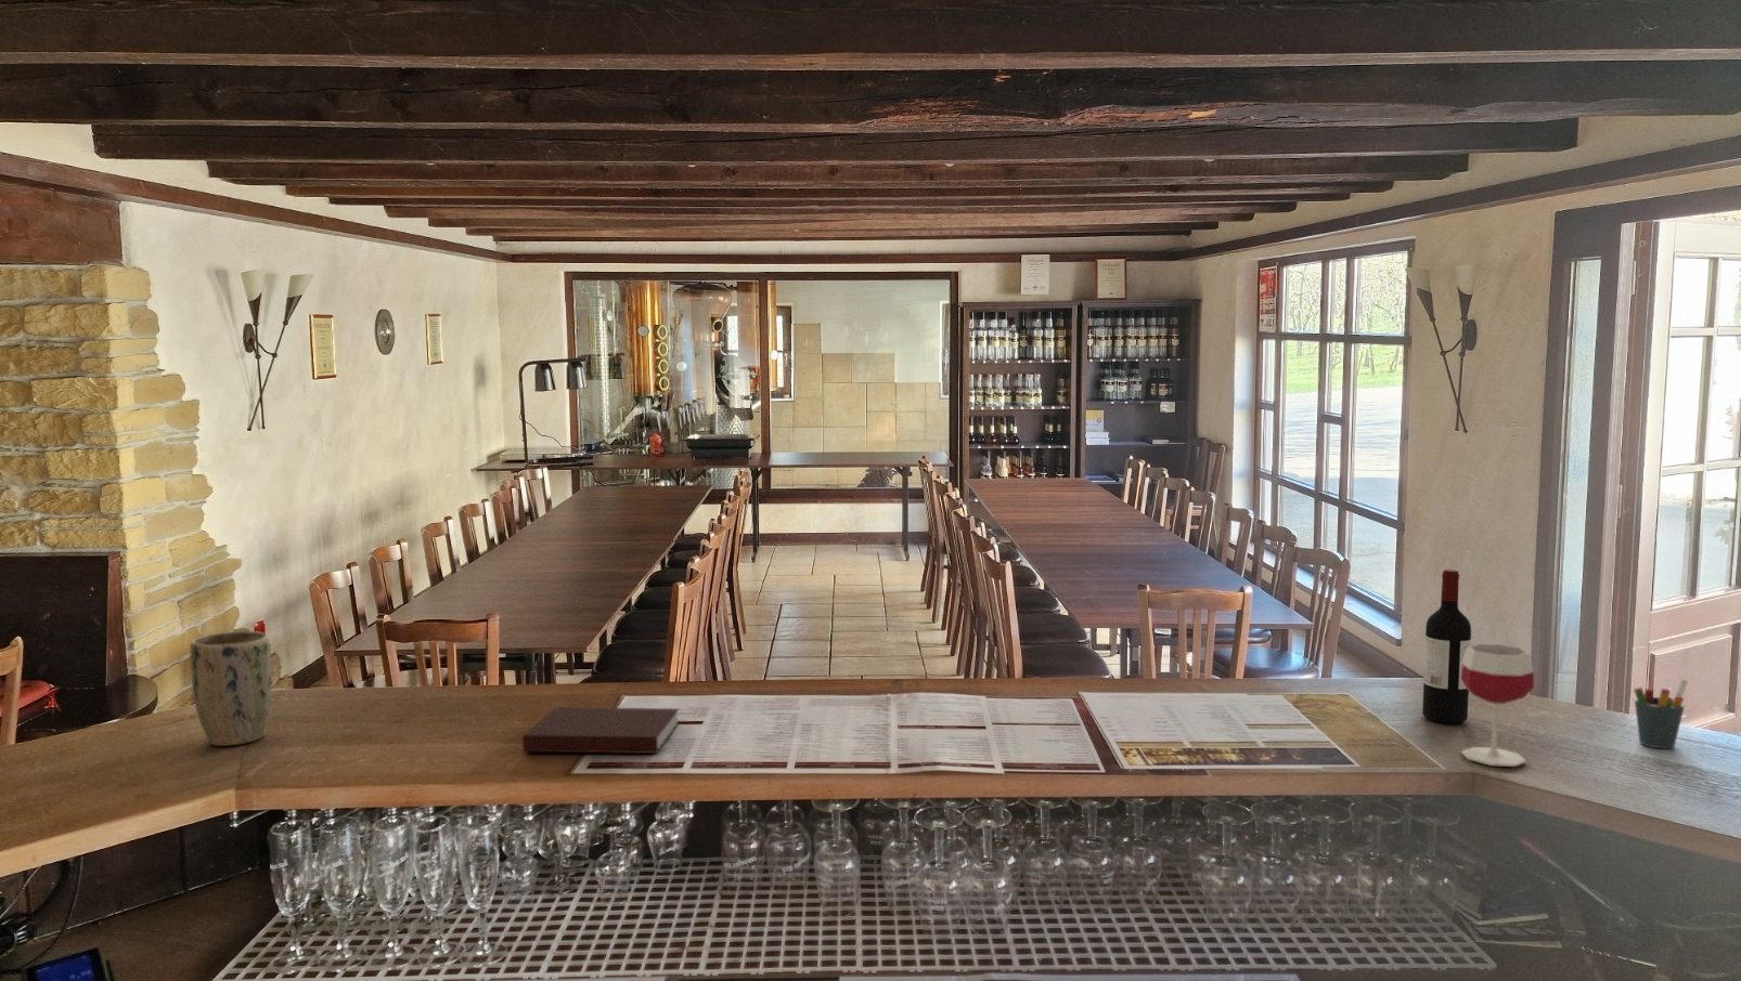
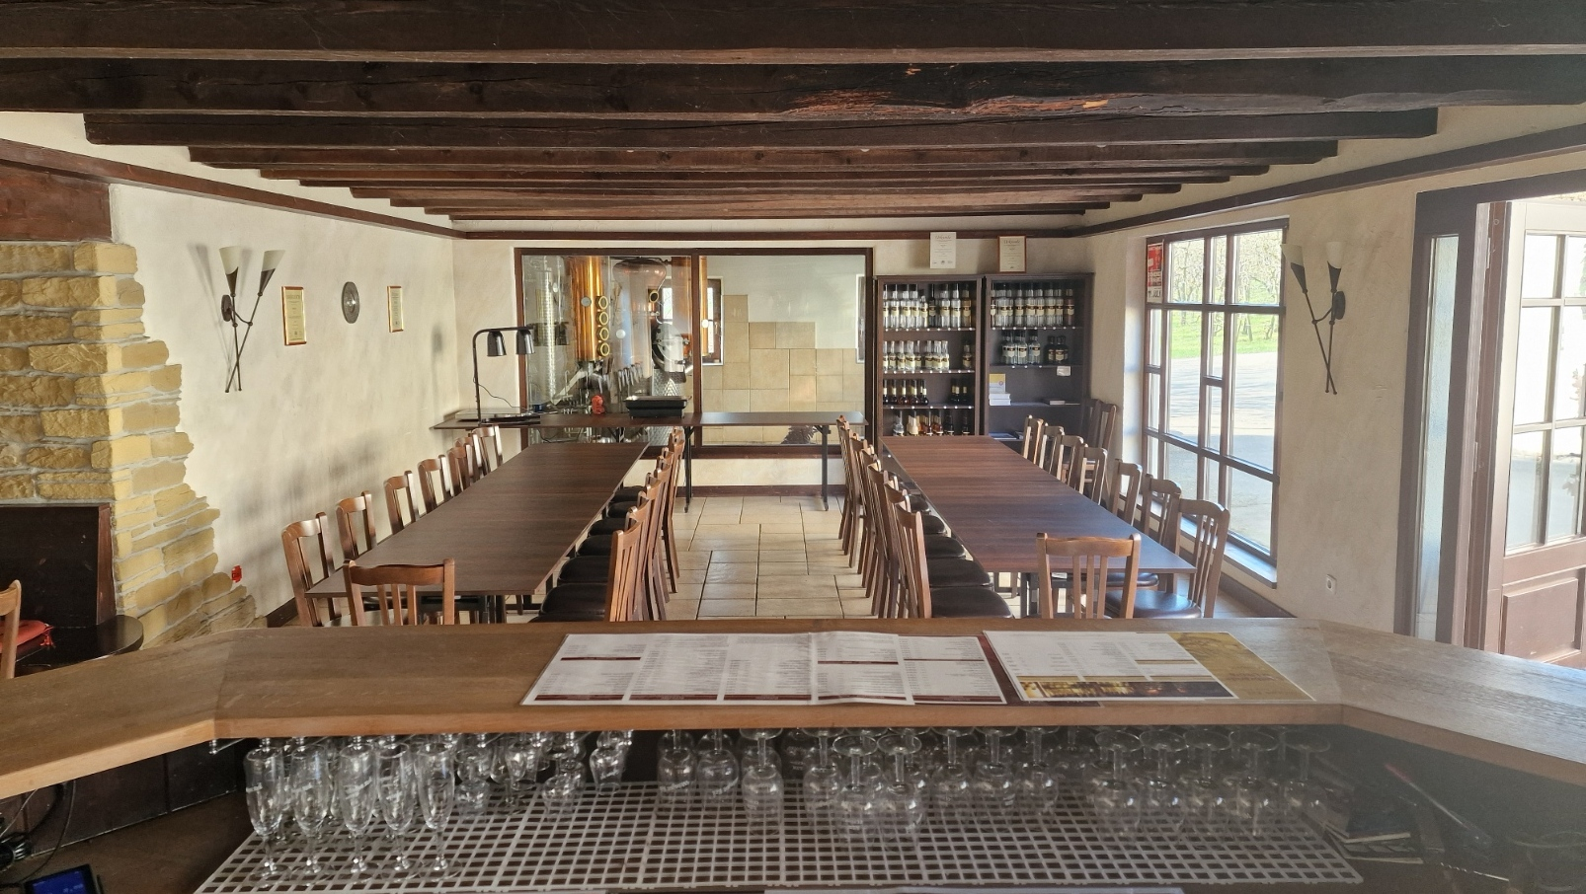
- wine bottle [1422,569,1472,724]
- pen holder [1632,677,1688,749]
- wineglass [1460,643,1535,767]
- plant pot [190,630,273,747]
- notebook [521,706,679,755]
